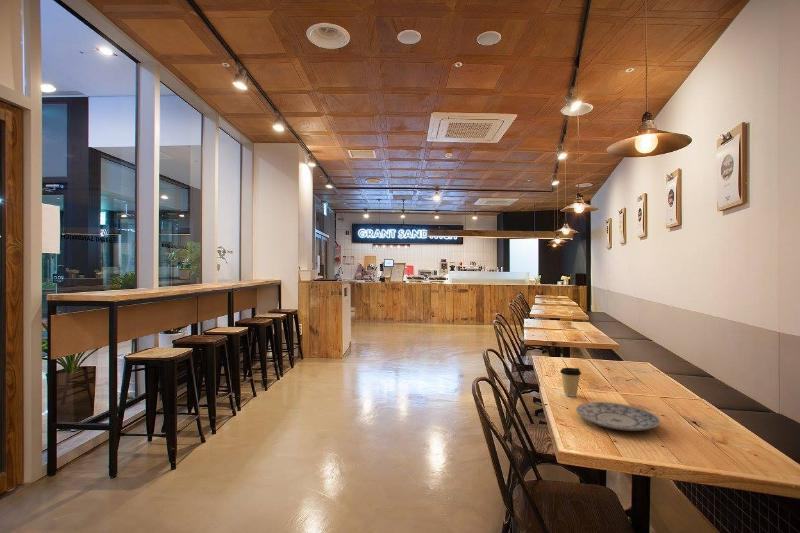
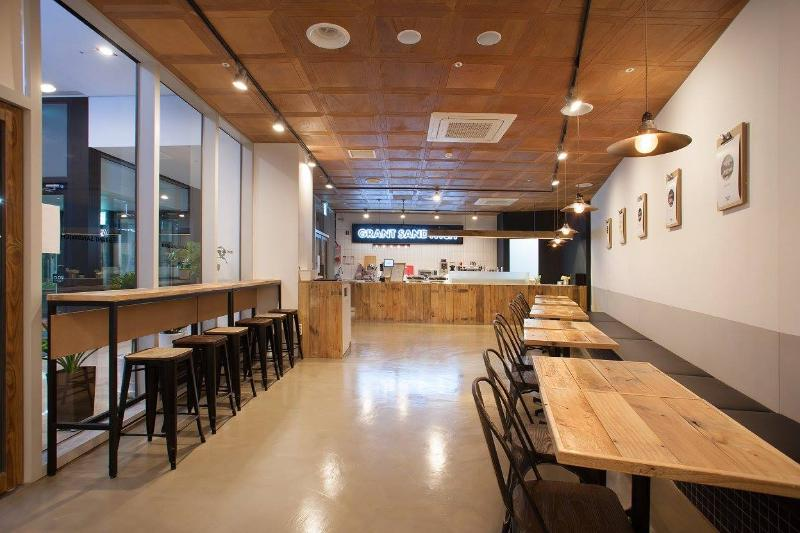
- plate [575,401,661,432]
- coffee cup [559,367,582,397]
